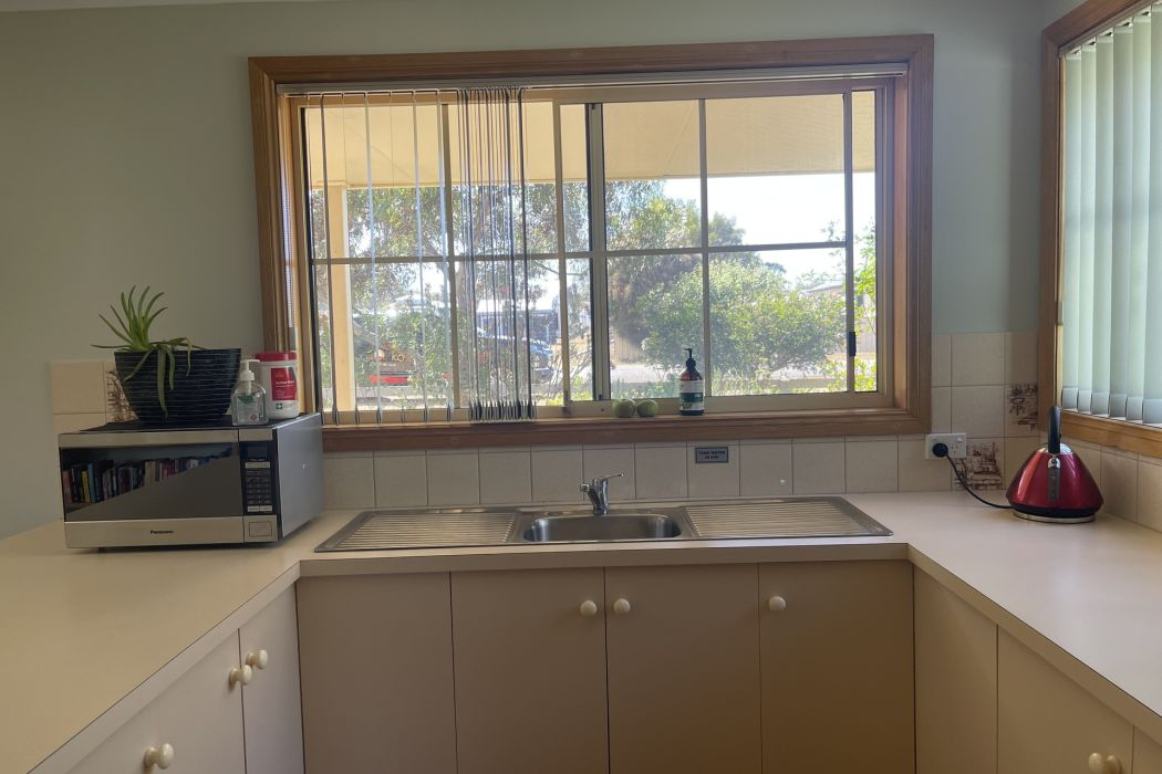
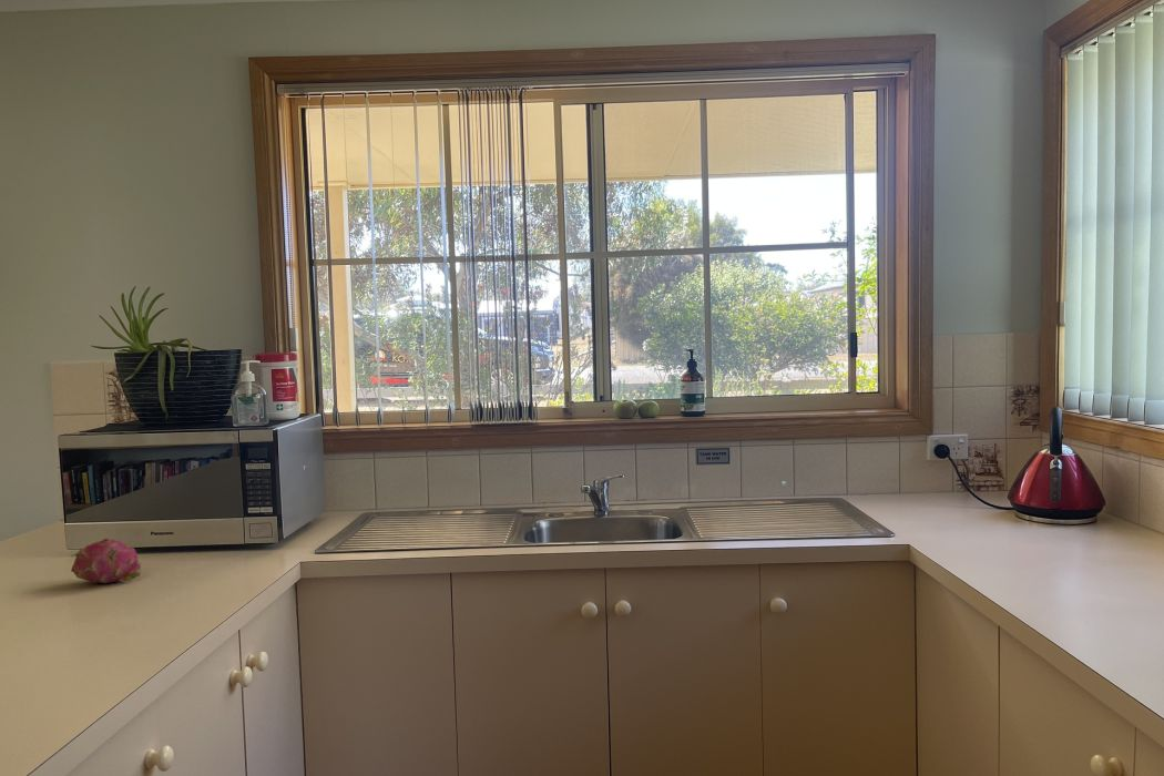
+ fruit [70,538,143,584]
